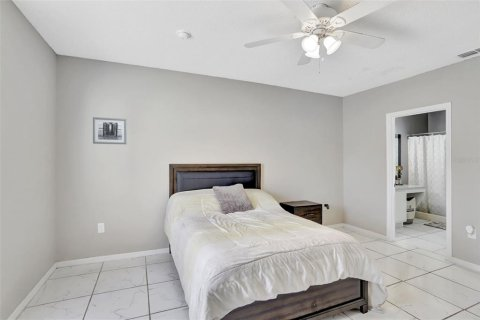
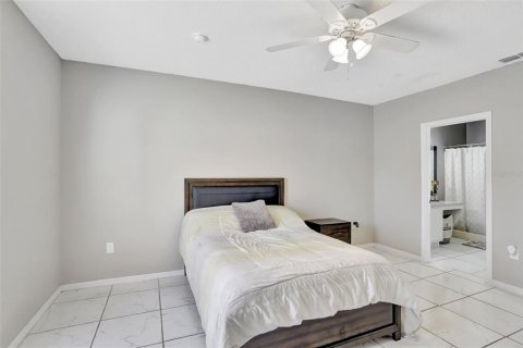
- wall art [92,116,128,145]
